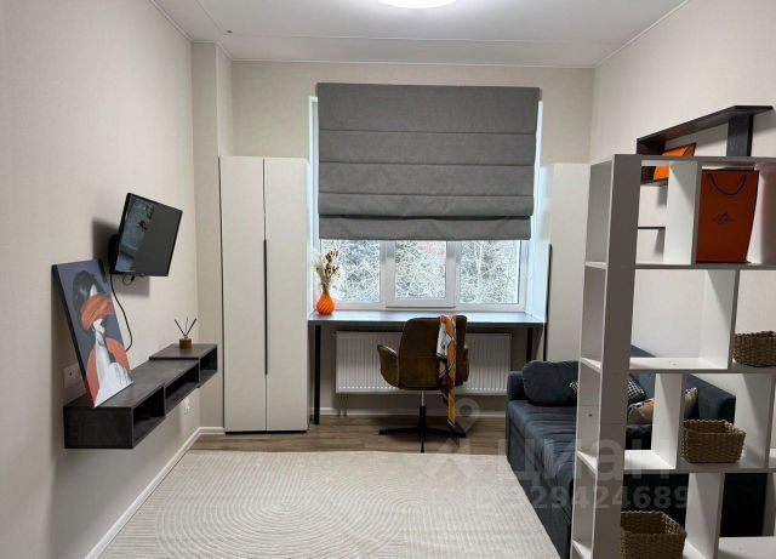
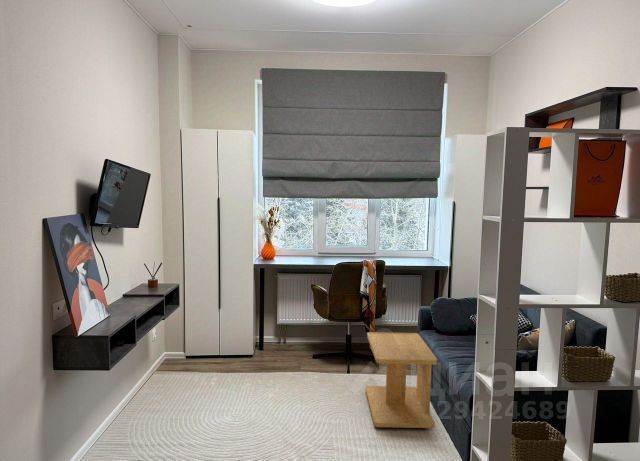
+ side table [364,331,438,429]
